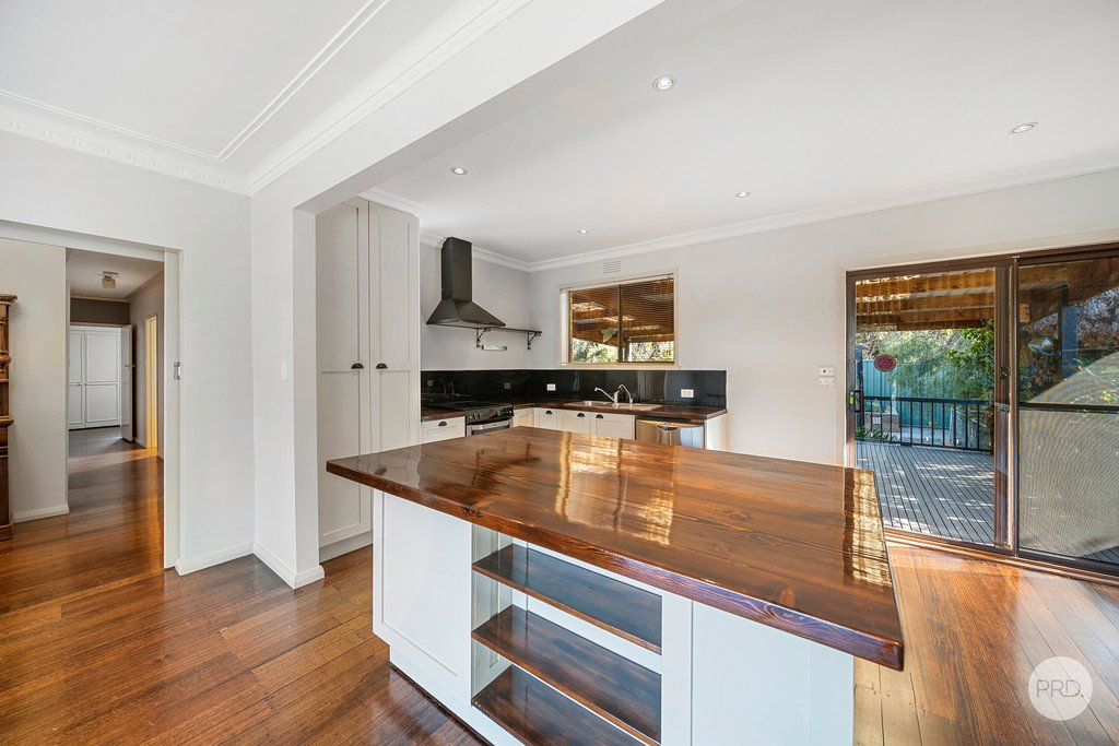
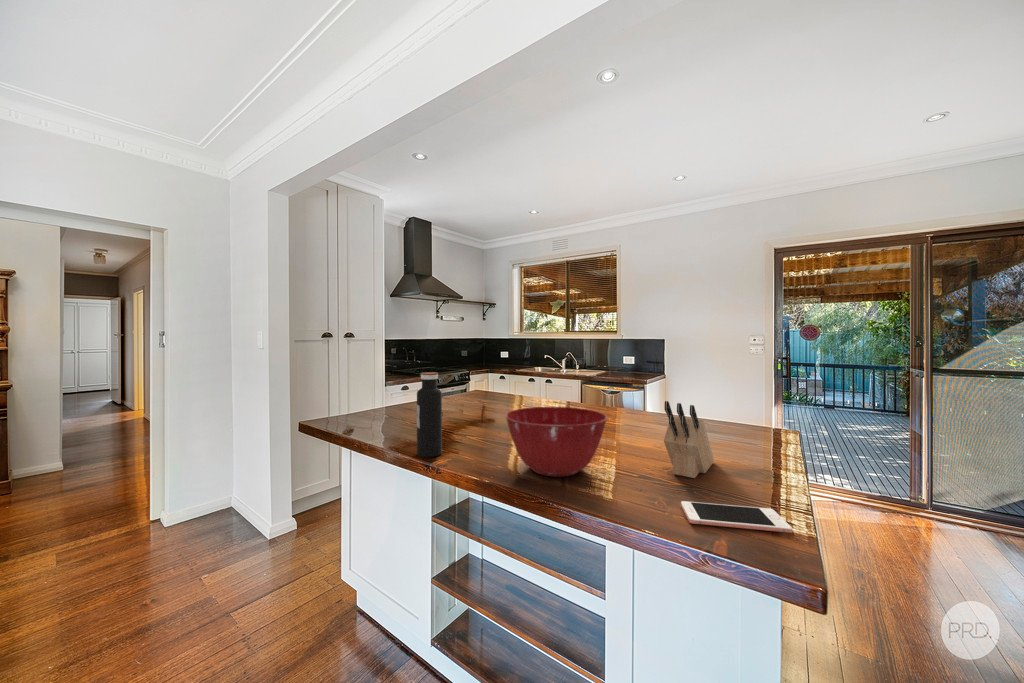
+ knife block [663,400,715,479]
+ mixing bowl [504,406,608,477]
+ cell phone [680,500,793,534]
+ water bottle [416,371,443,458]
